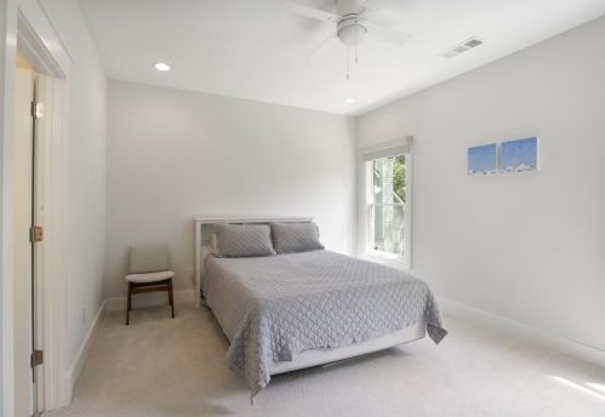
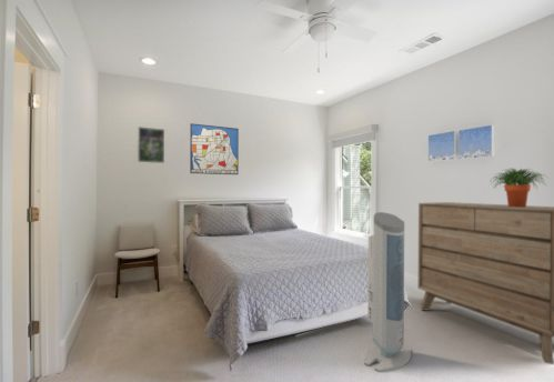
+ wall art [189,122,240,175]
+ dresser [417,201,554,365]
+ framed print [137,125,165,164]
+ potted plant [488,167,550,208]
+ air purifier [364,211,412,373]
